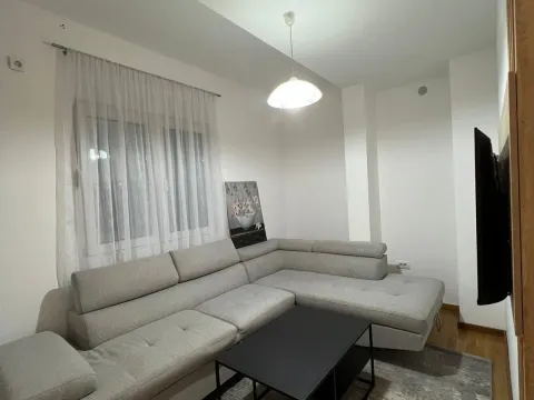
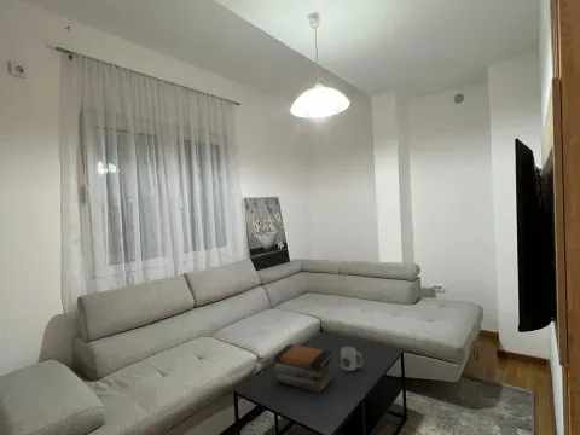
+ mug [340,346,364,372]
+ book stack [273,343,334,395]
